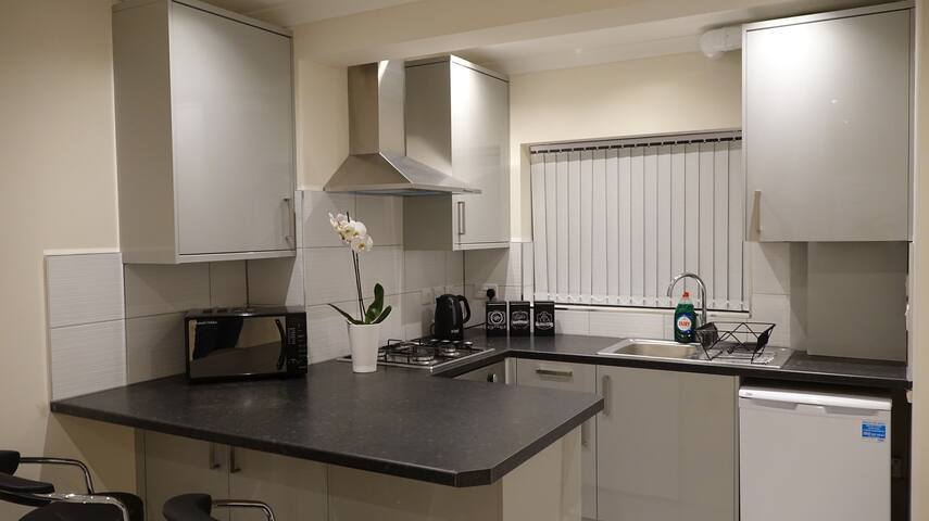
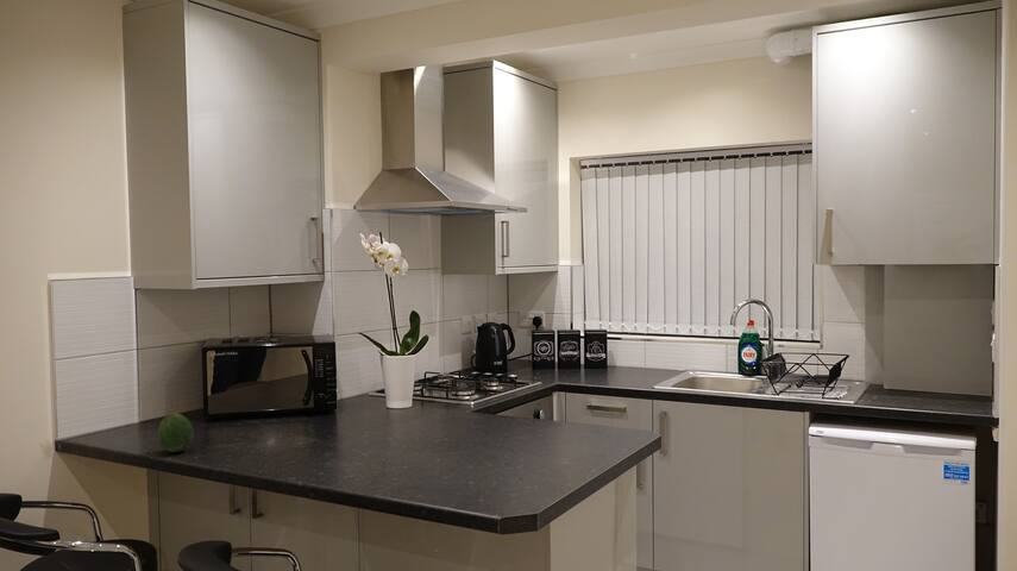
+ fruit [157,412,195,453]
